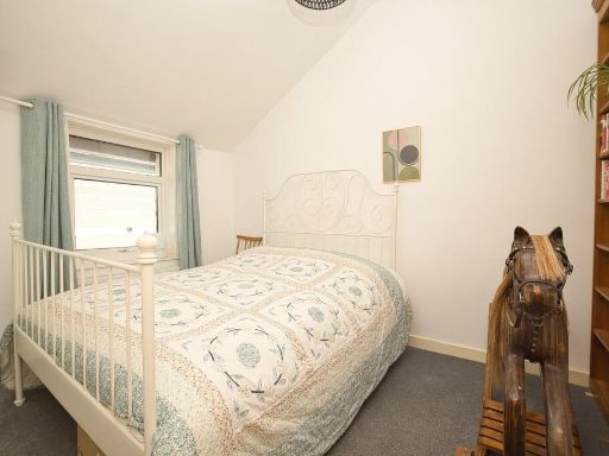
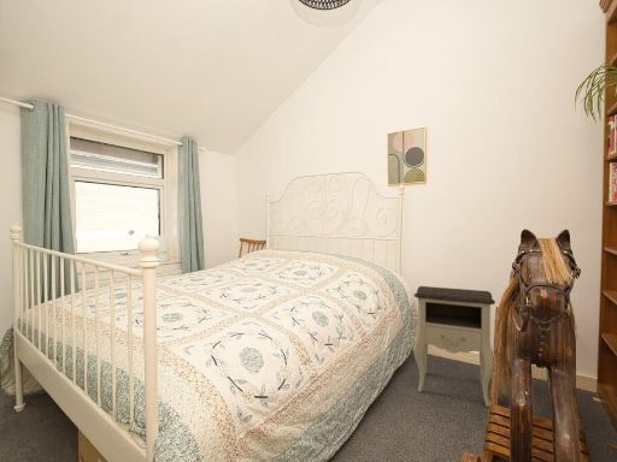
+ nightstand [412,285,496,408]
